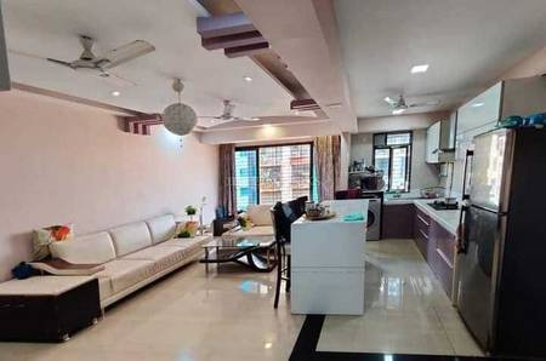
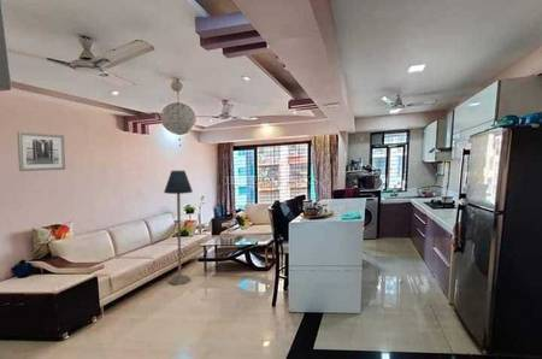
+ floor lamp [163,170,194,287]
+ wall art [16,131,66,172]
